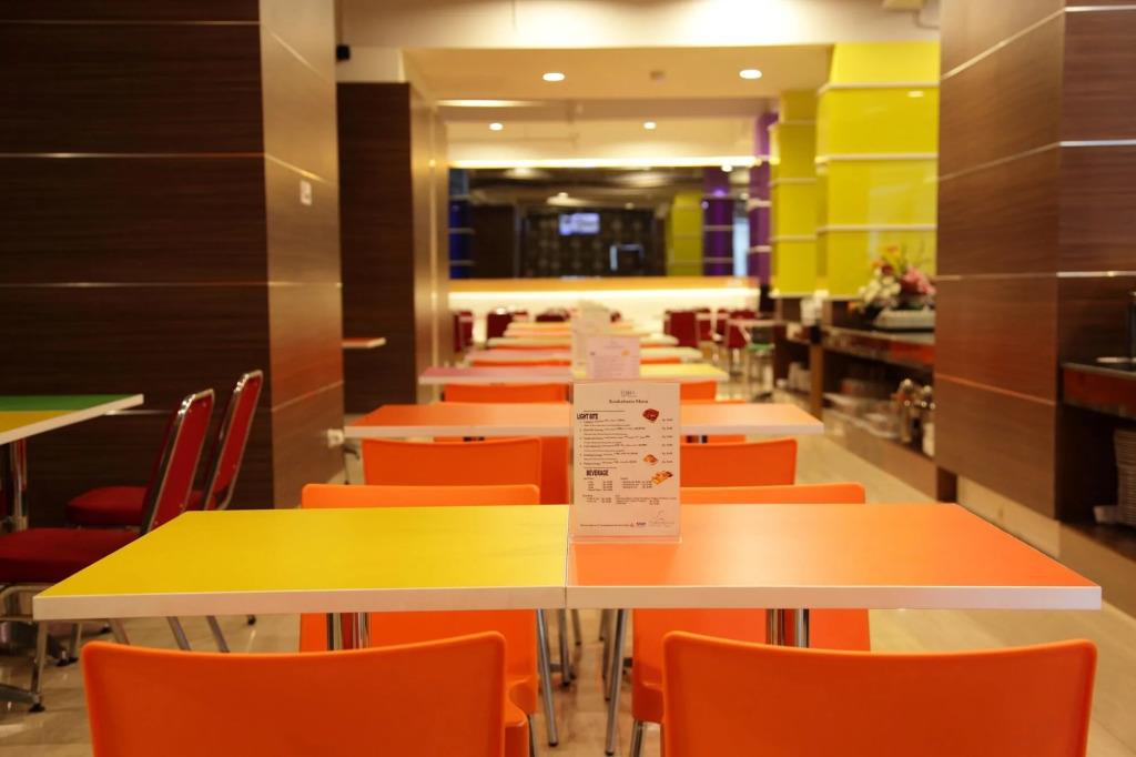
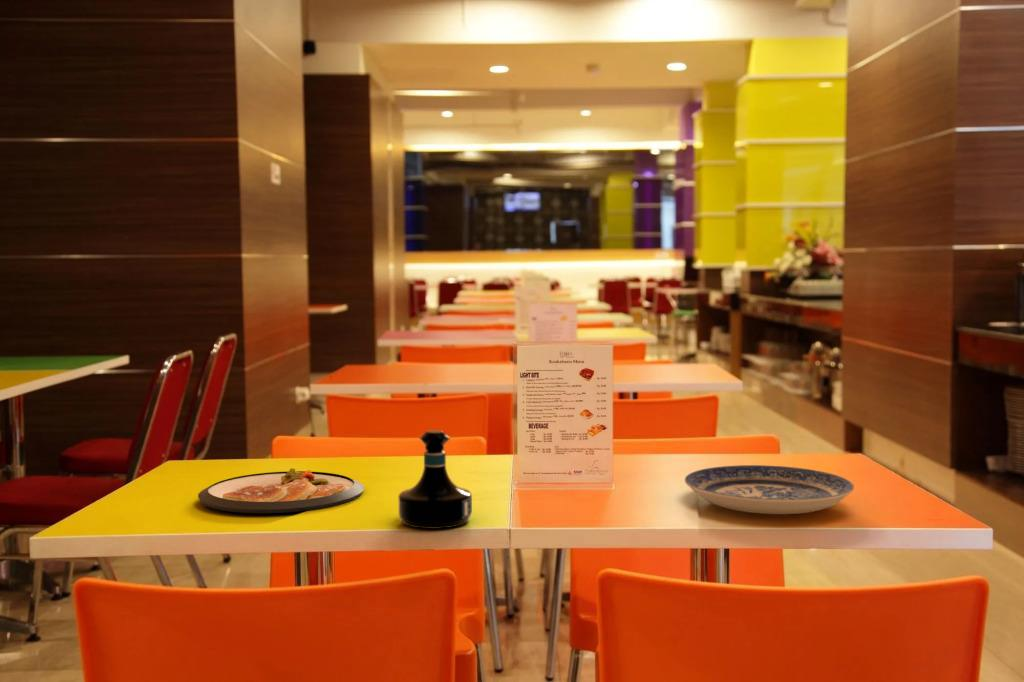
+ dish [197,467,365,514]
+ plate [684,464,855,515]
+ tequila bottle [397,429,473,530]
